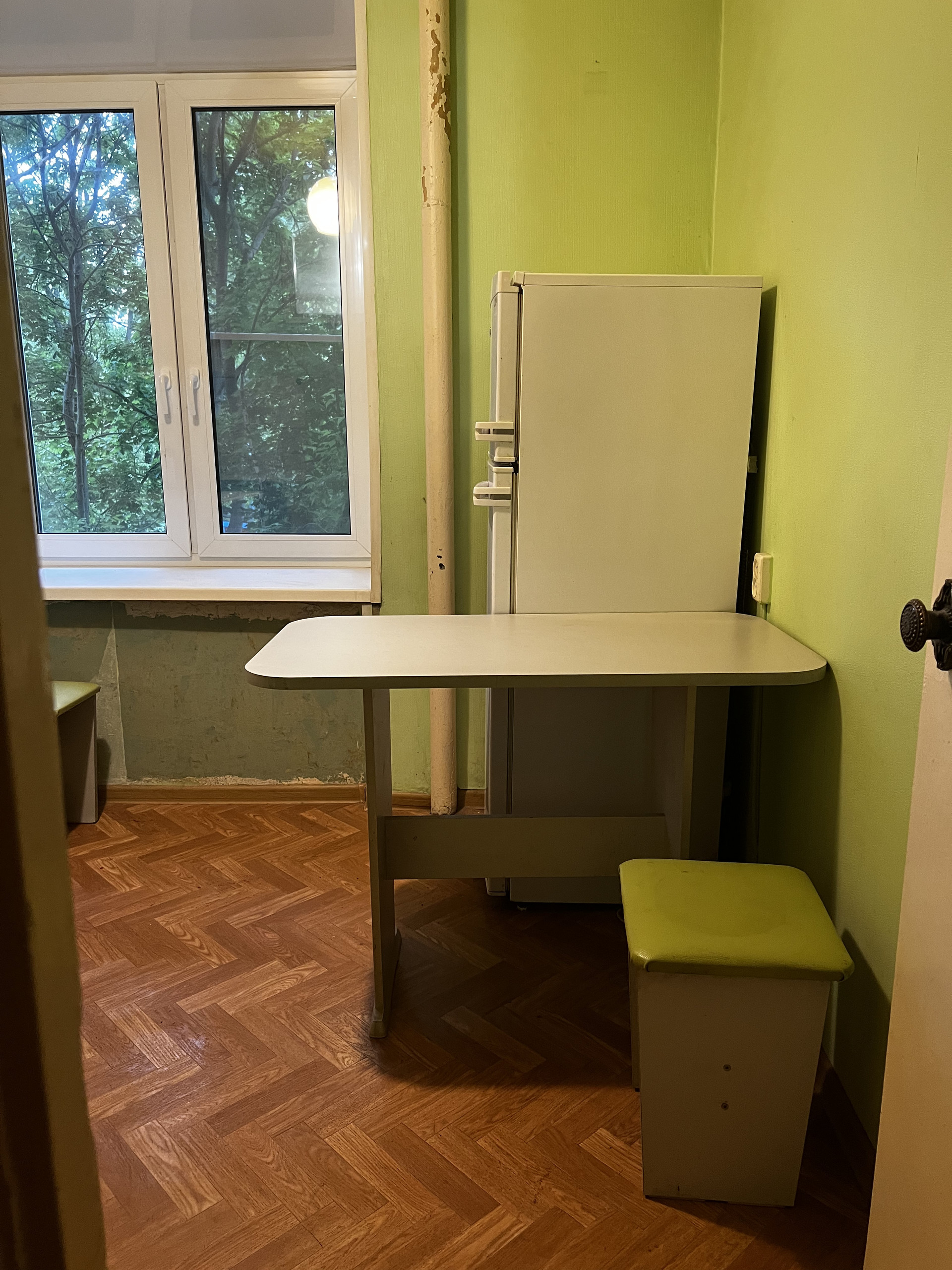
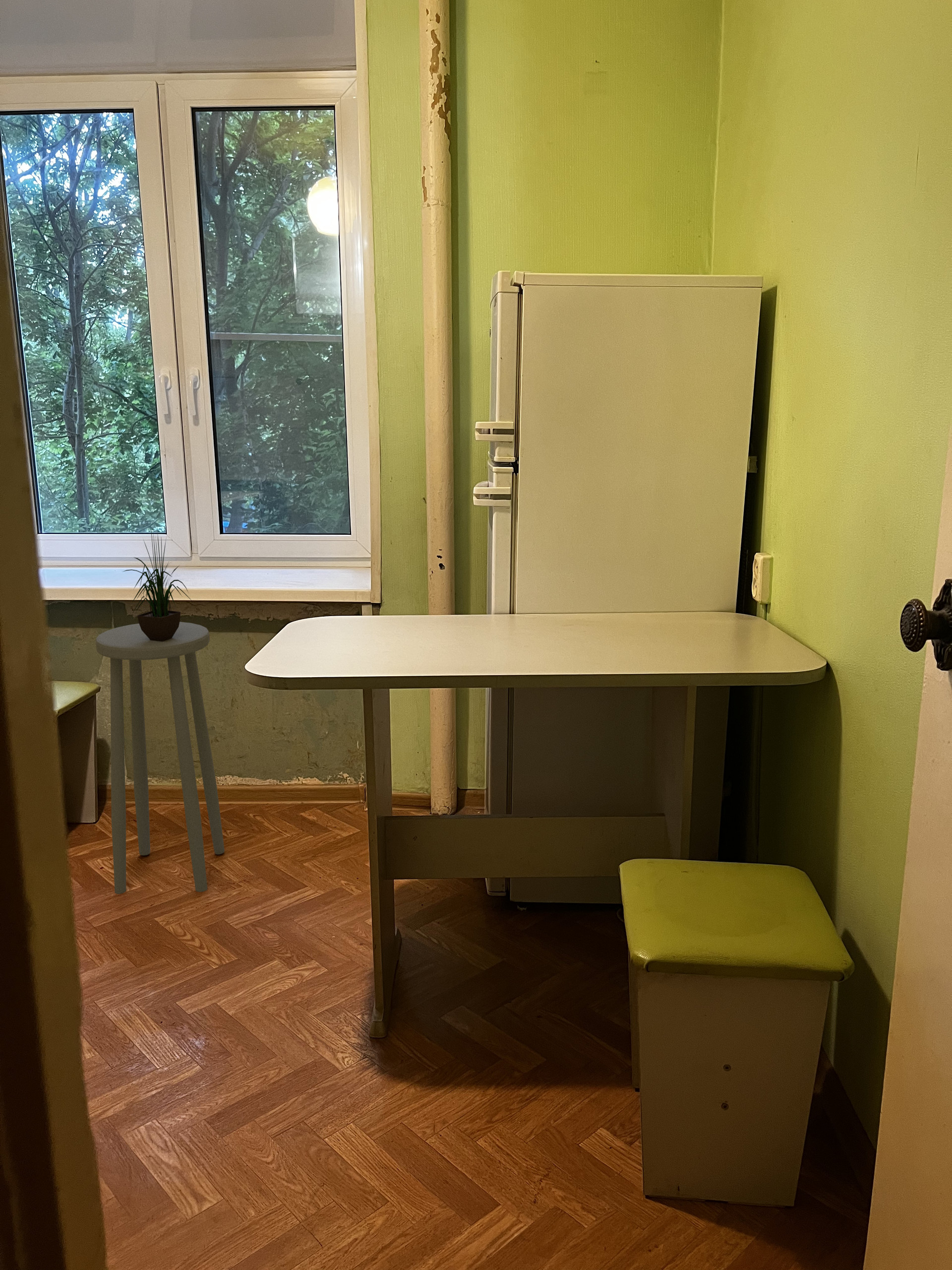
+ potted plant [122,524,193,641]
+ stool [95,622,225,894]
